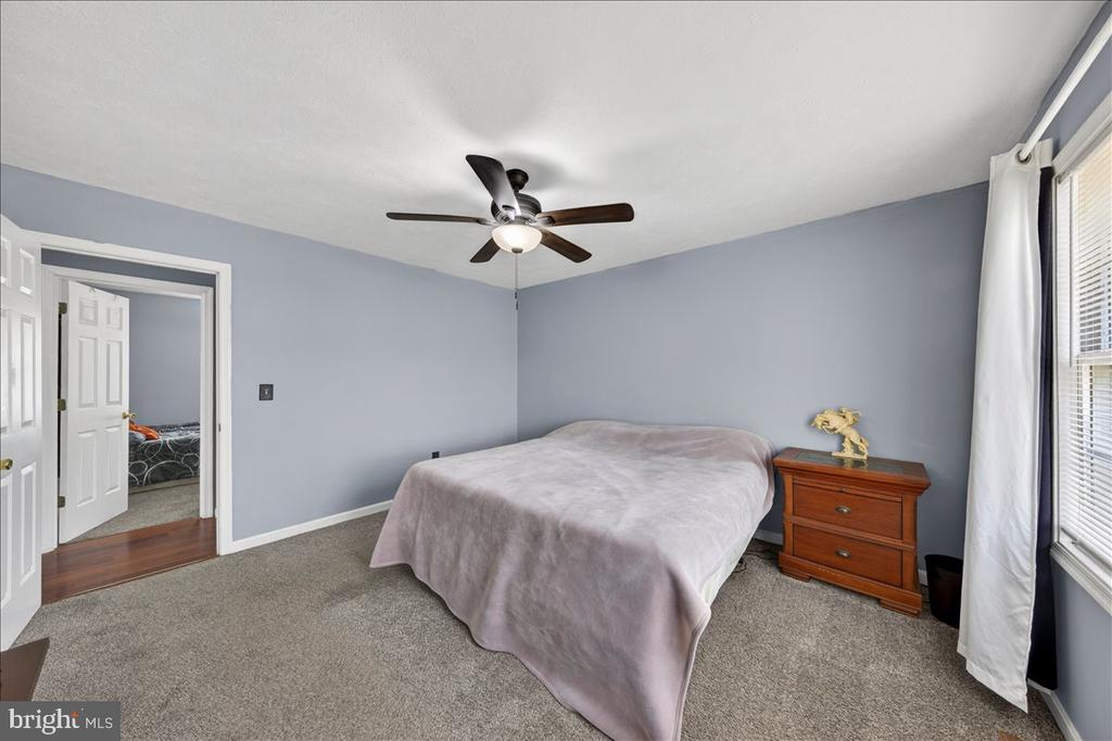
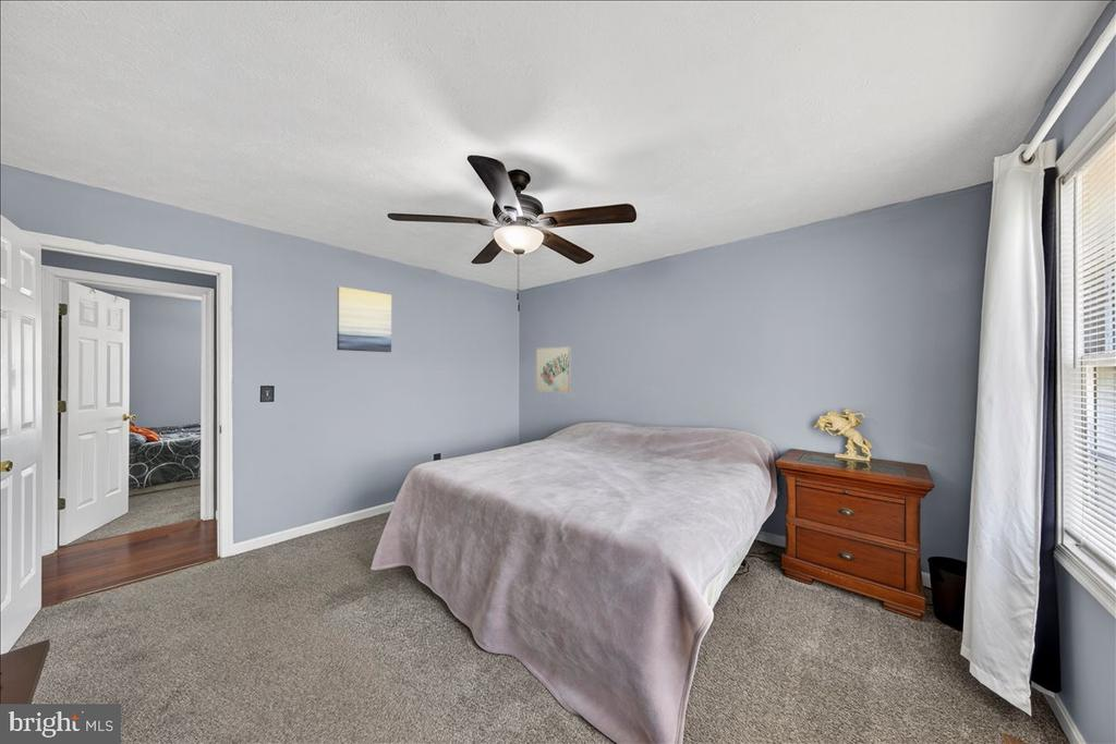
+ wall art [336,285,392,353]
+ wall art [535,345,572,394]
